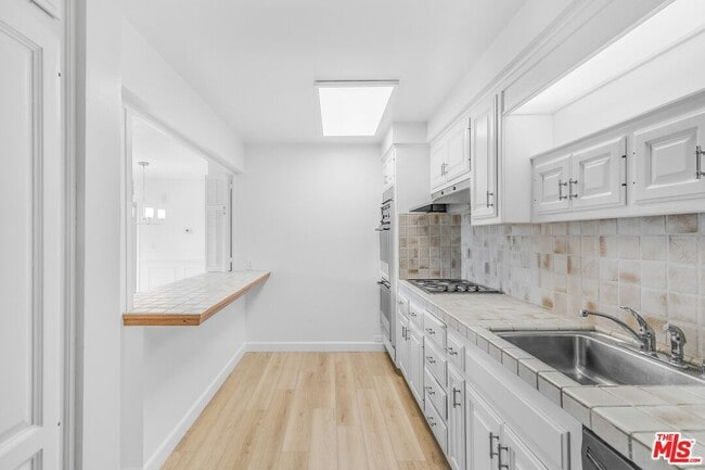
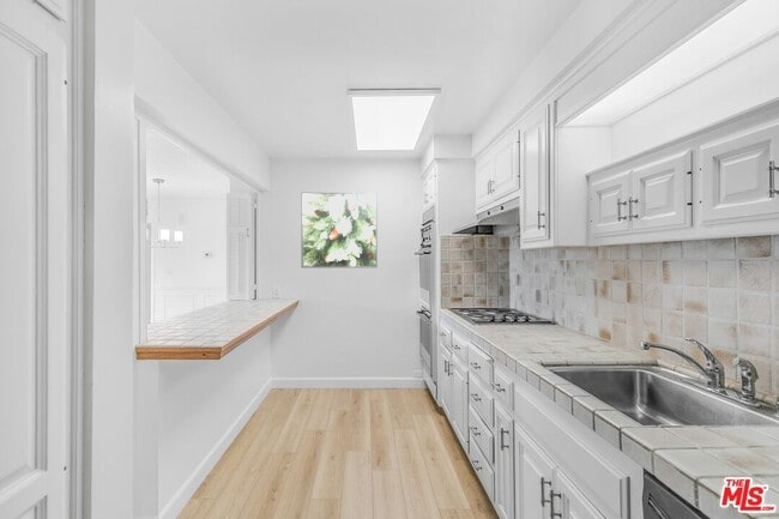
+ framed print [301,192,379,268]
